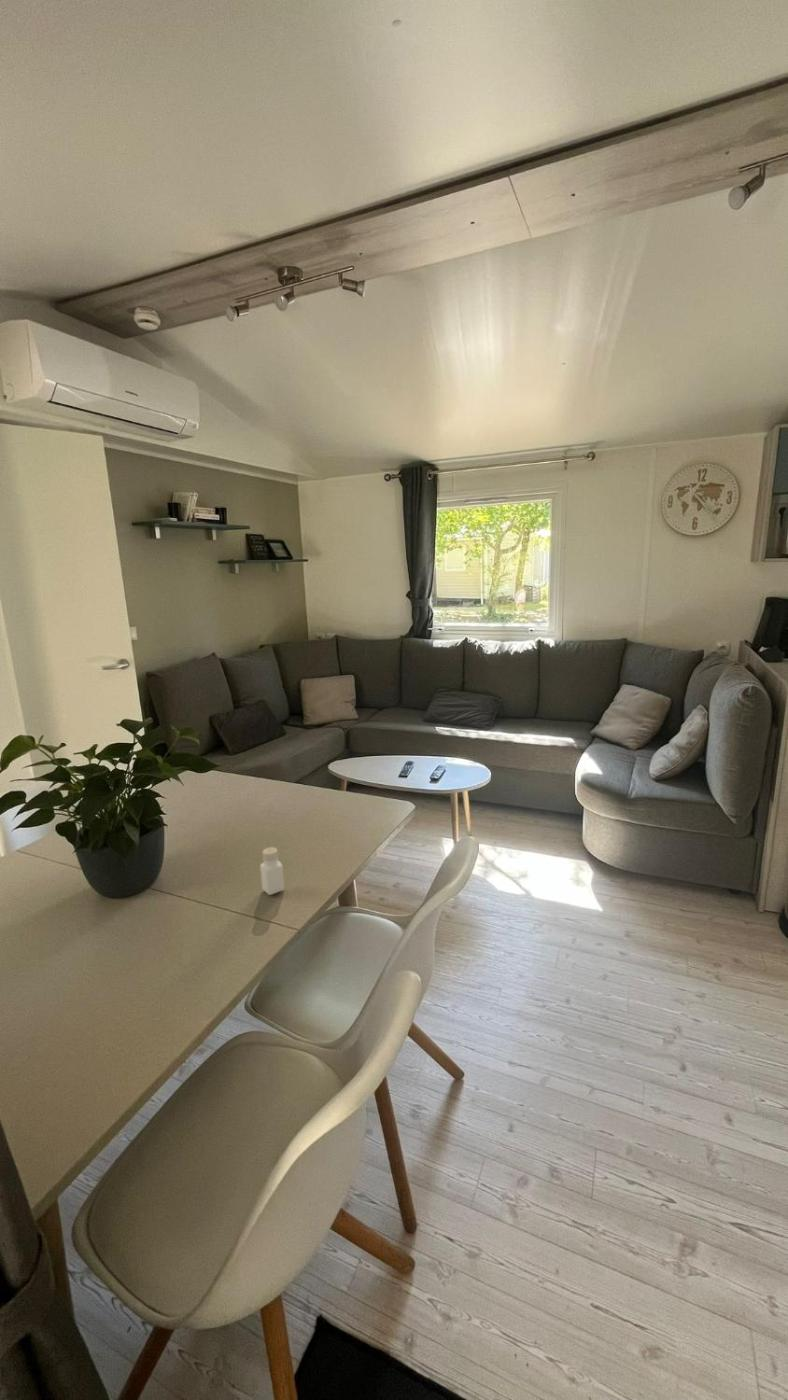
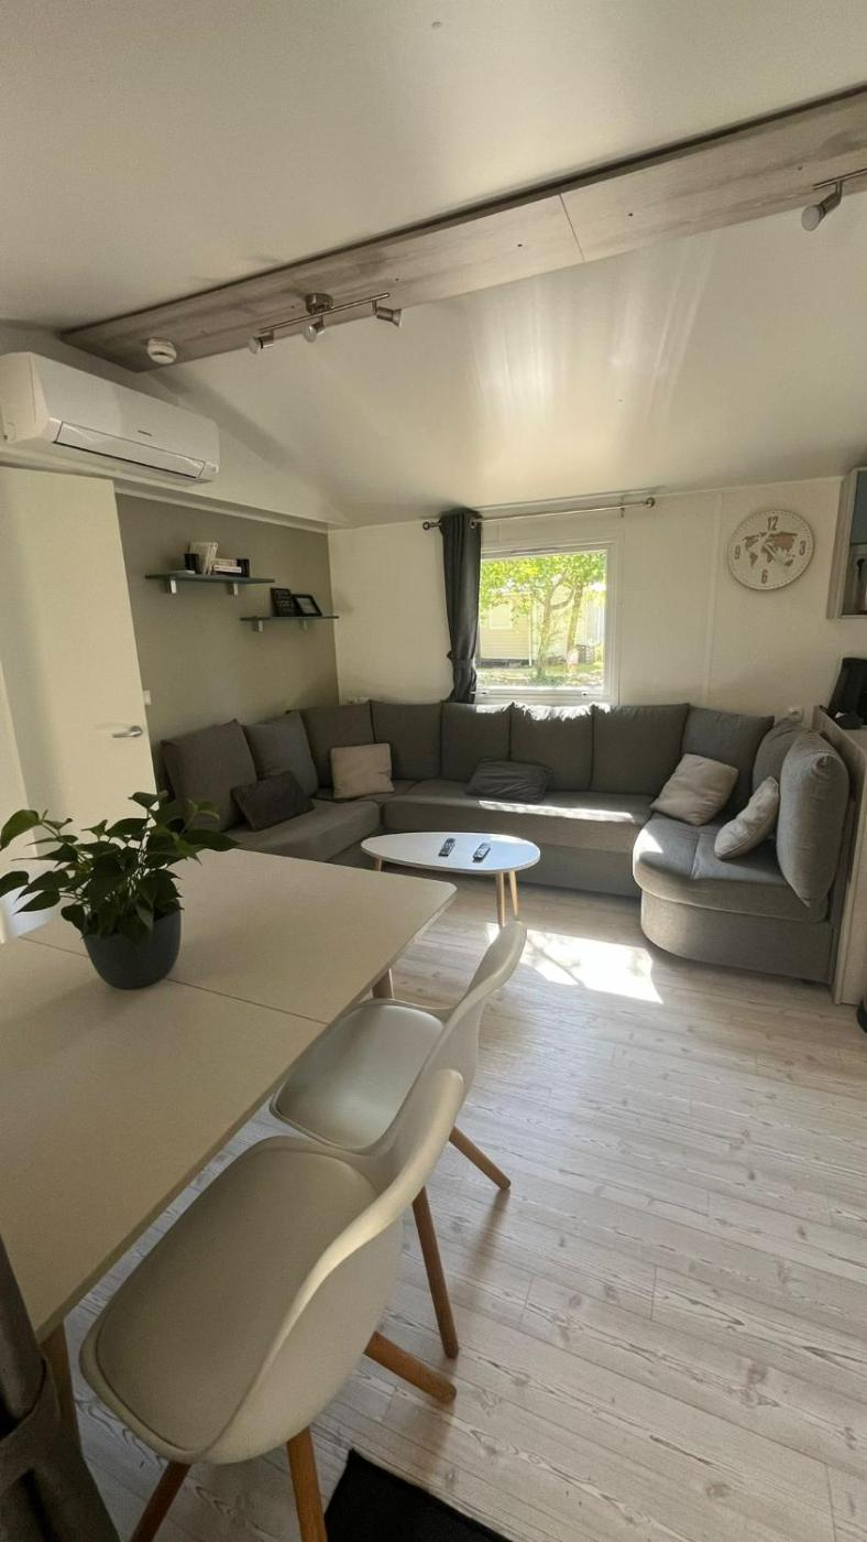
- pepper shaker [259,846,285,896]
